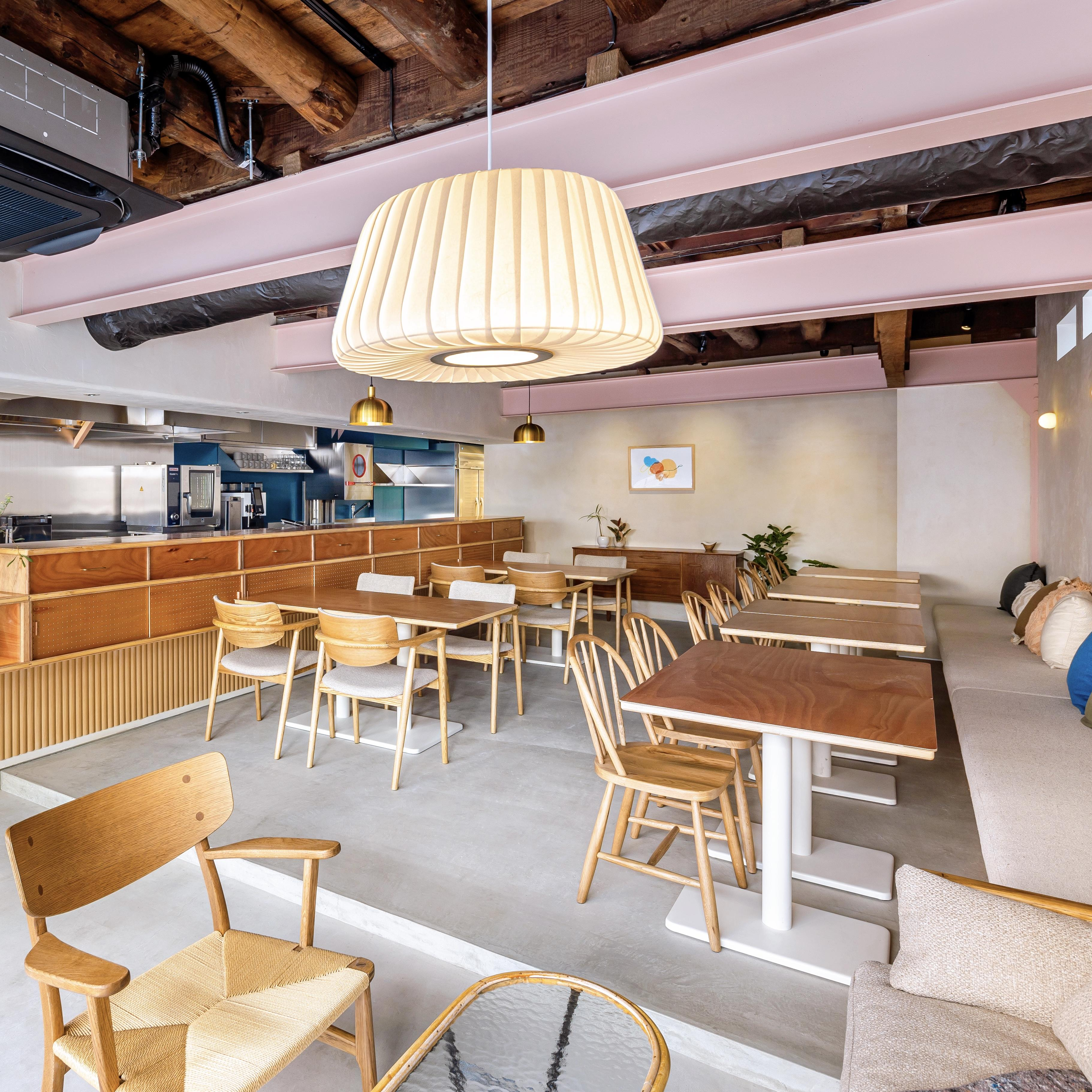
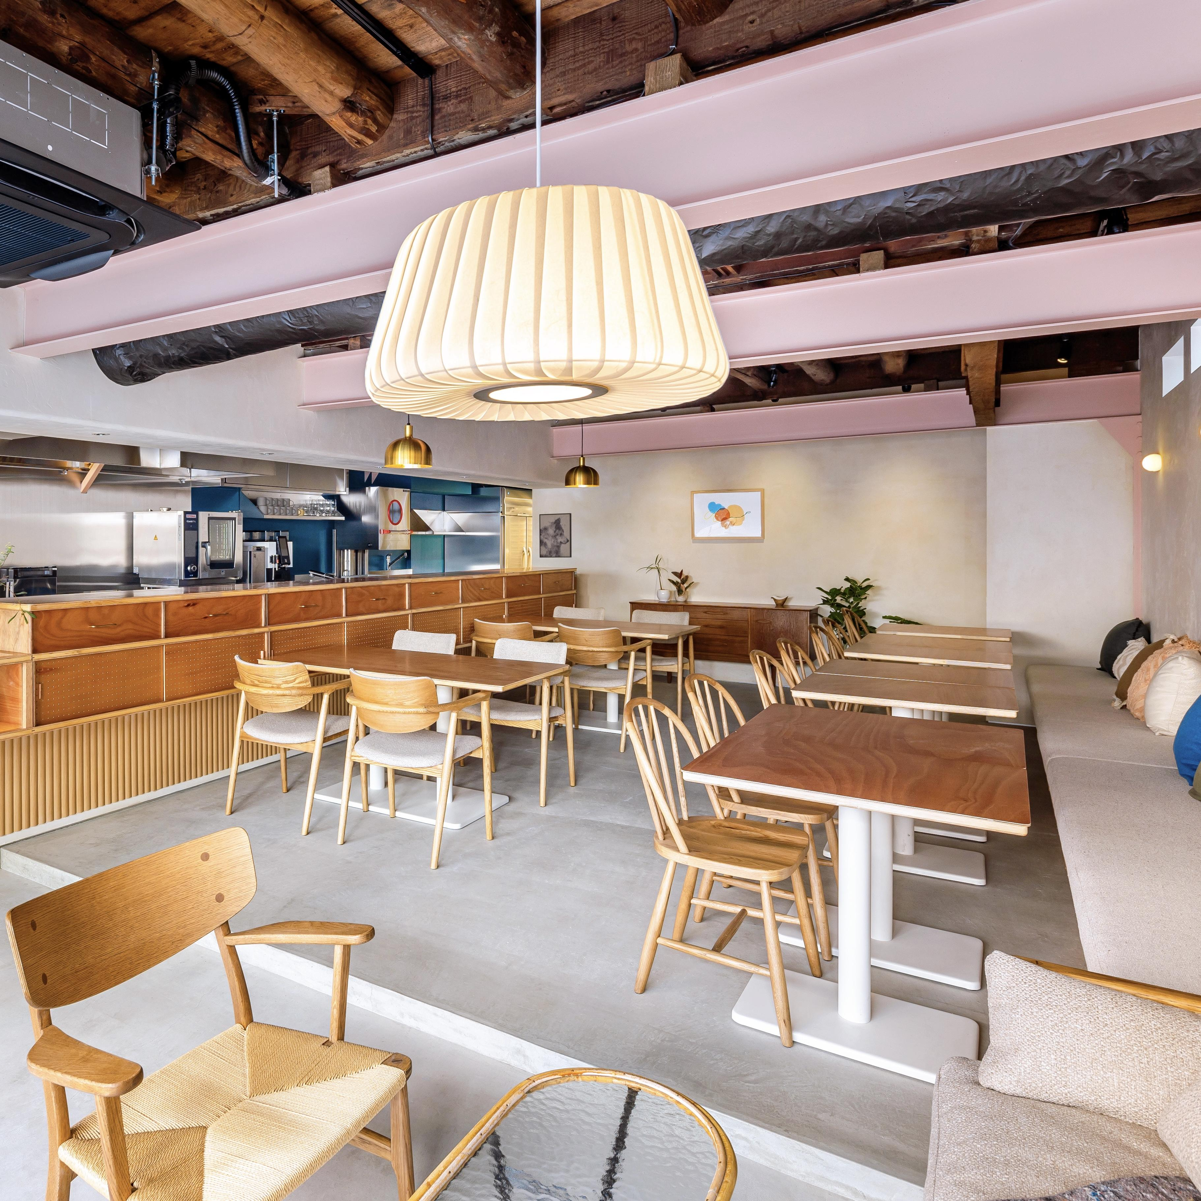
+ wall art [539,513,572,558]
